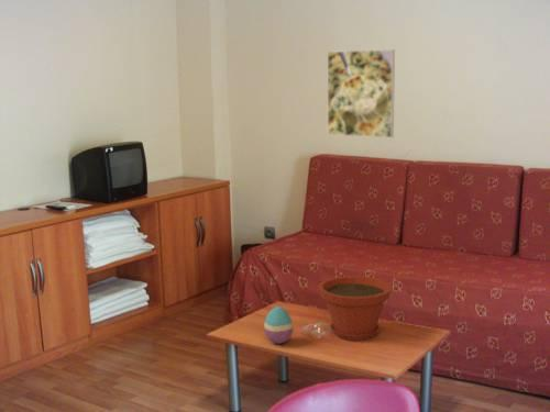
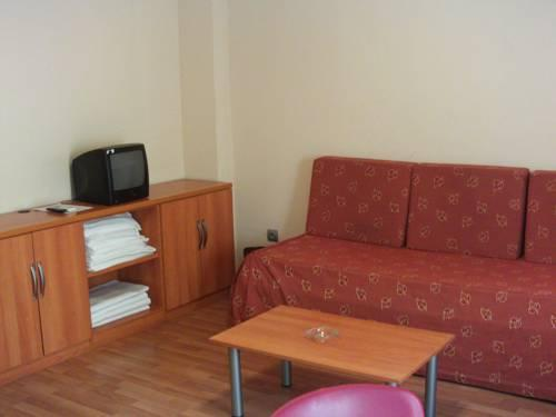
- decorative egg [263,305,294,345]
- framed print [327,48,396,138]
- plant pot [317,275,394,342]
